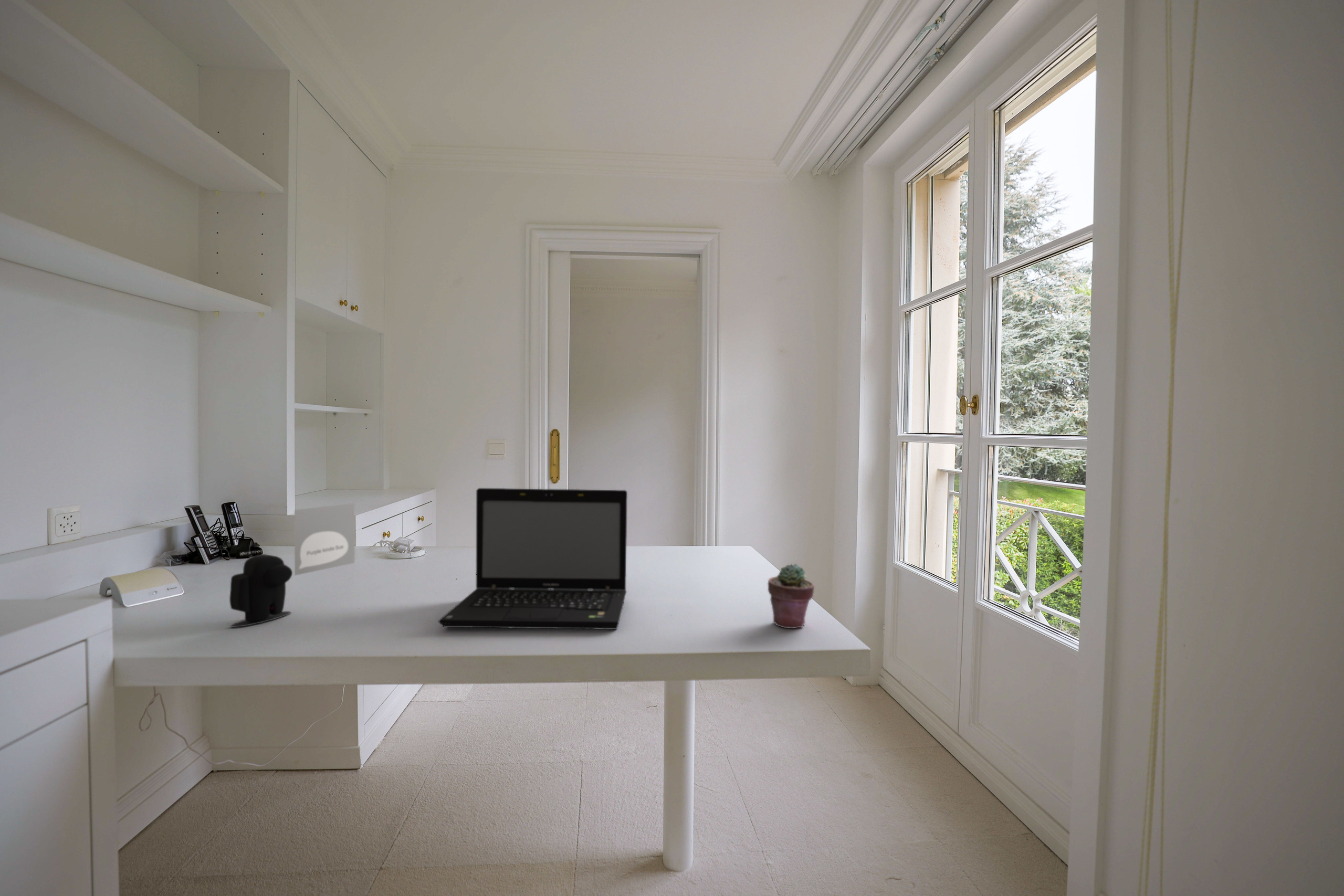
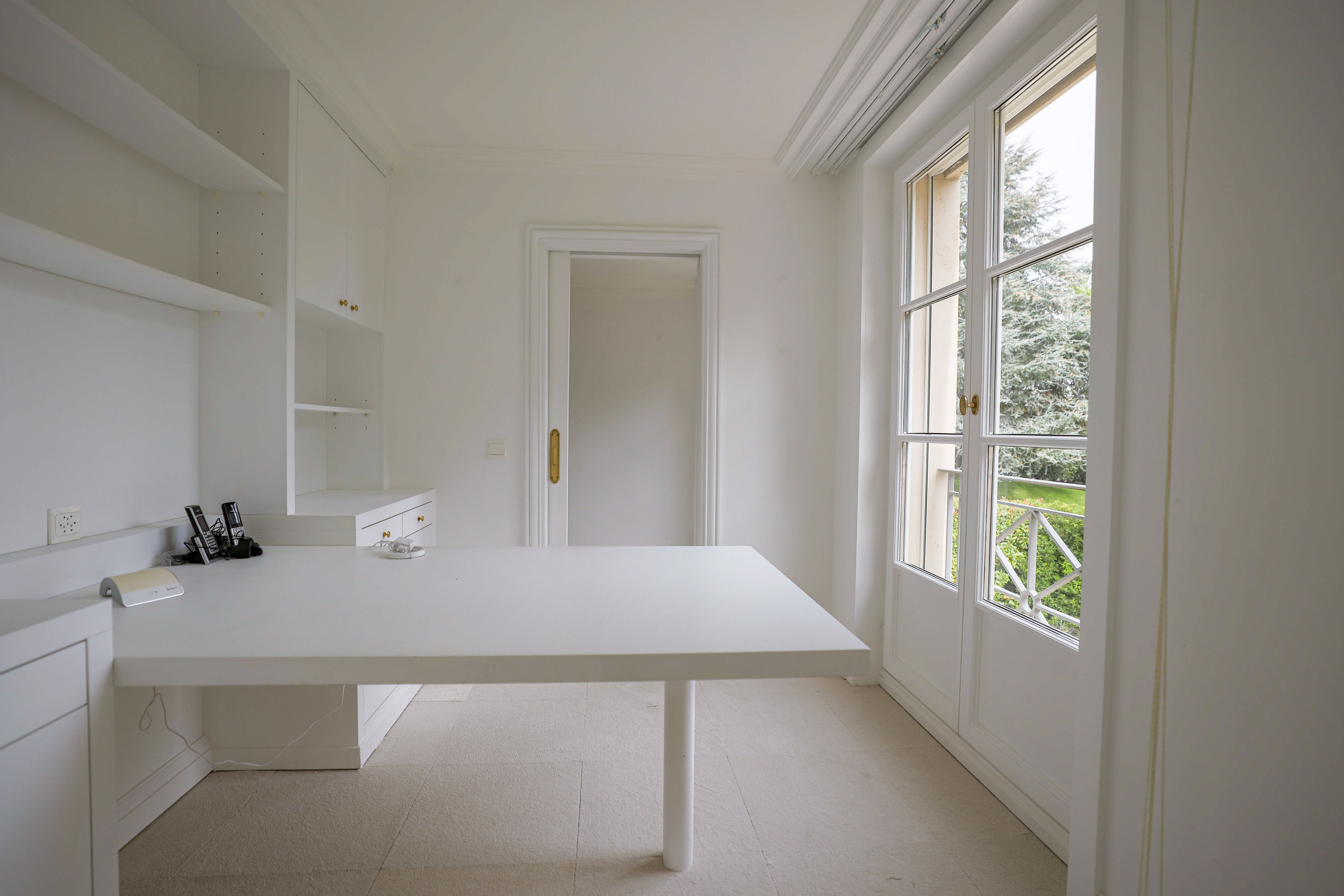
- potted succulent [767,563,815,629]
- speaker [229,503,355,628]
- laptop [438,488,628,630]
